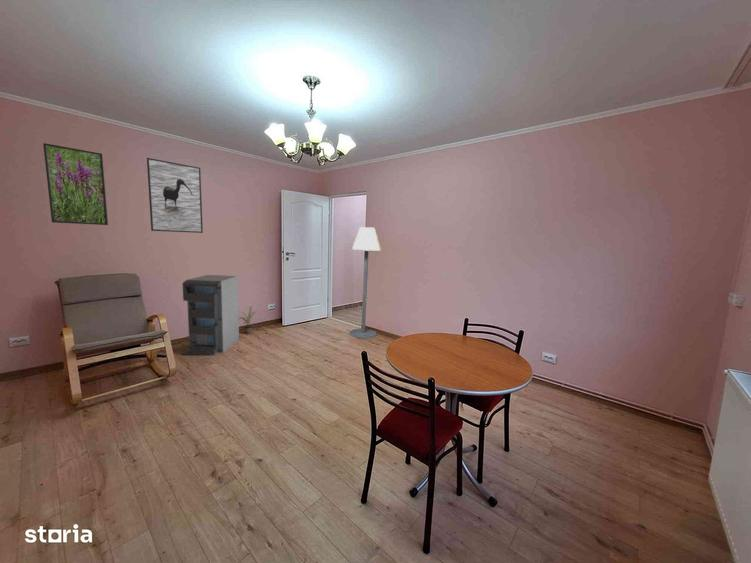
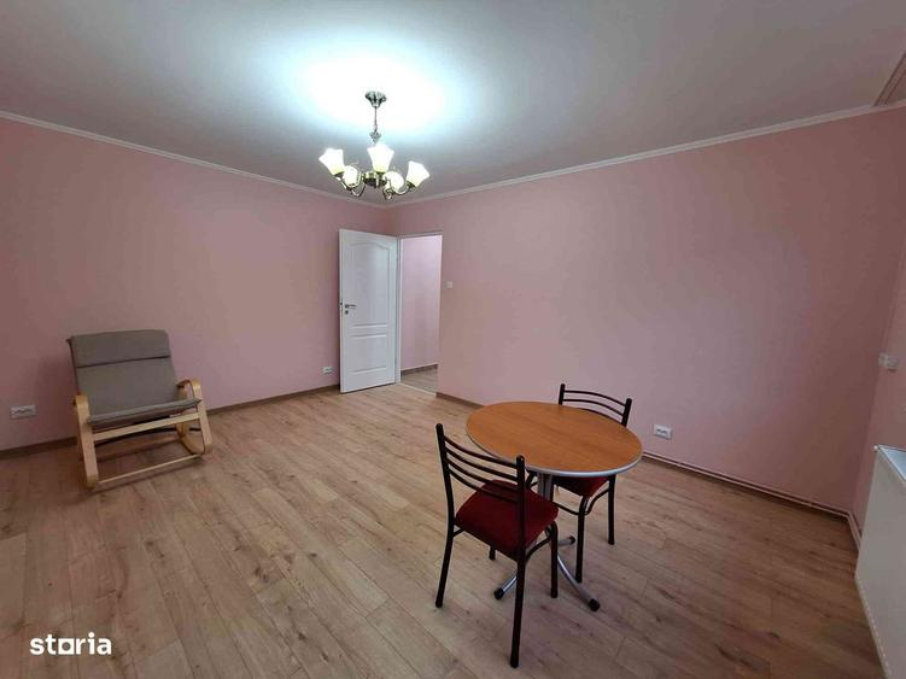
- potted plant [239,305,257,335]
- floor lamp [349,226,382,340]
- storage cabinet [181,274,240,356]
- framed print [146,157,204,234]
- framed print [42,142,109,226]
